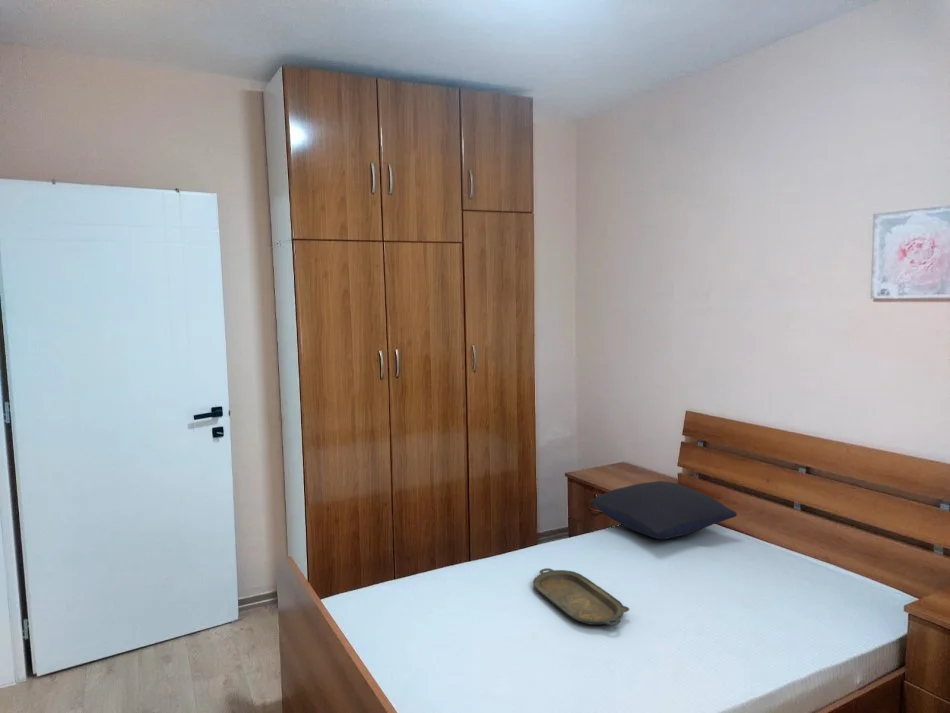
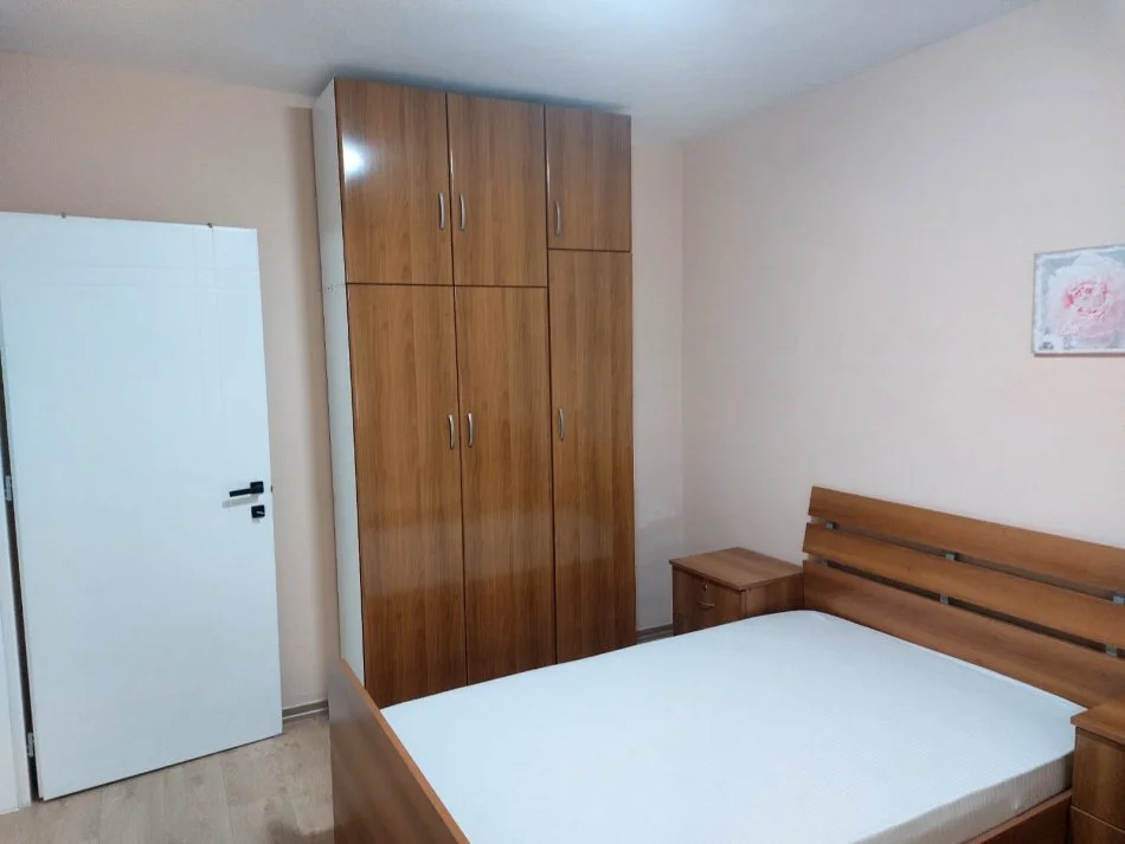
- pillow [588,480,738,540]
- serving tray [532,567,630,626]
